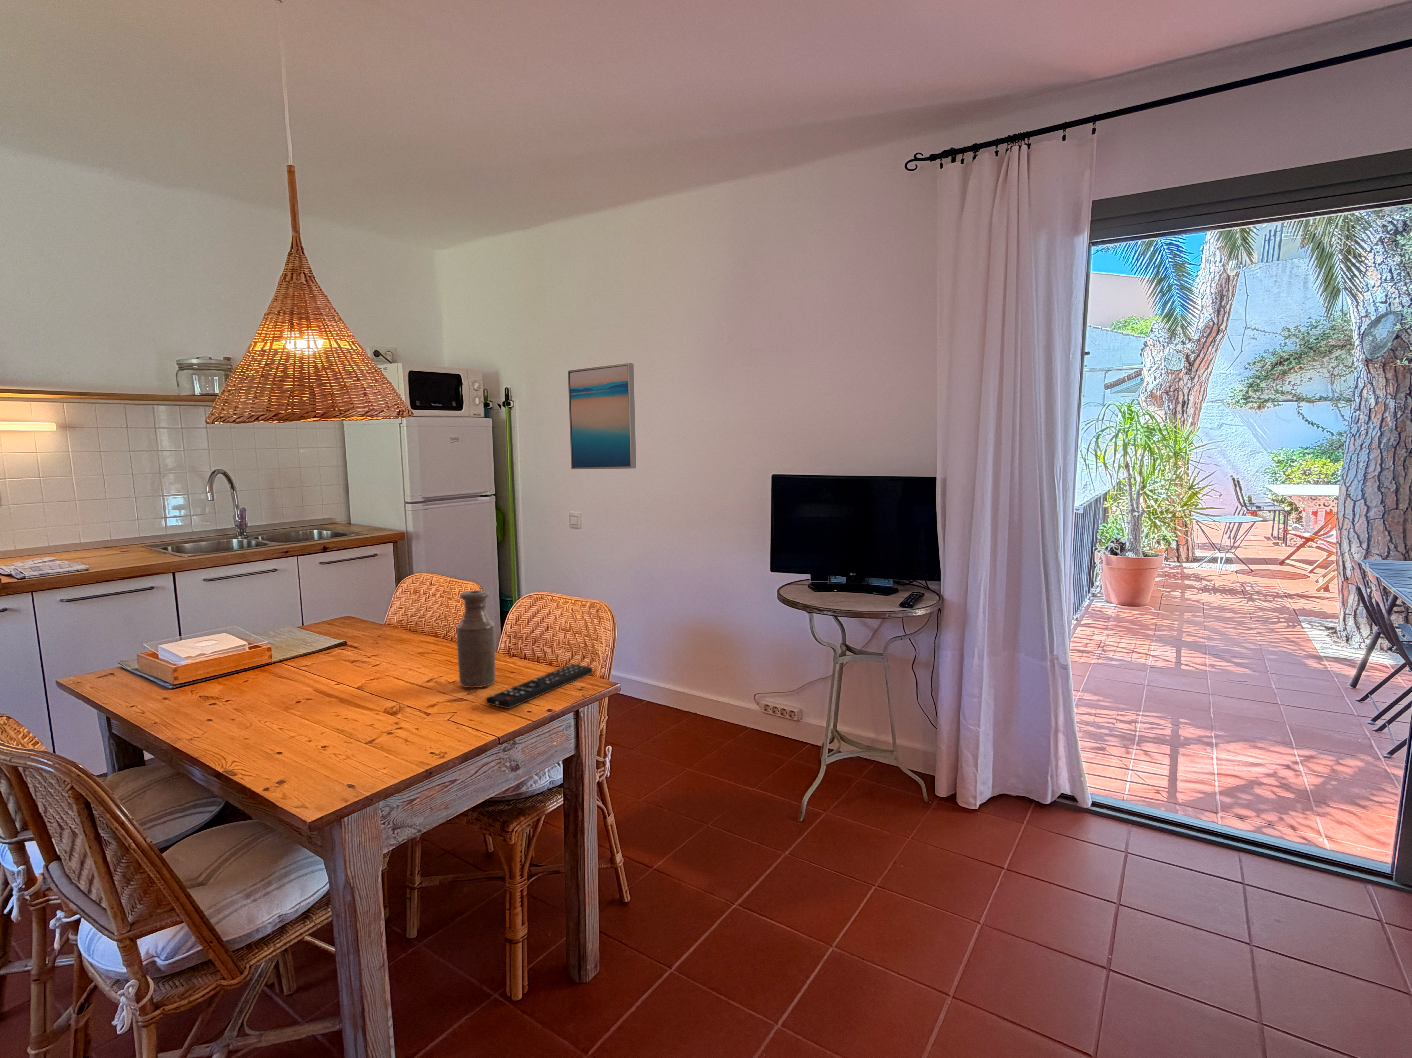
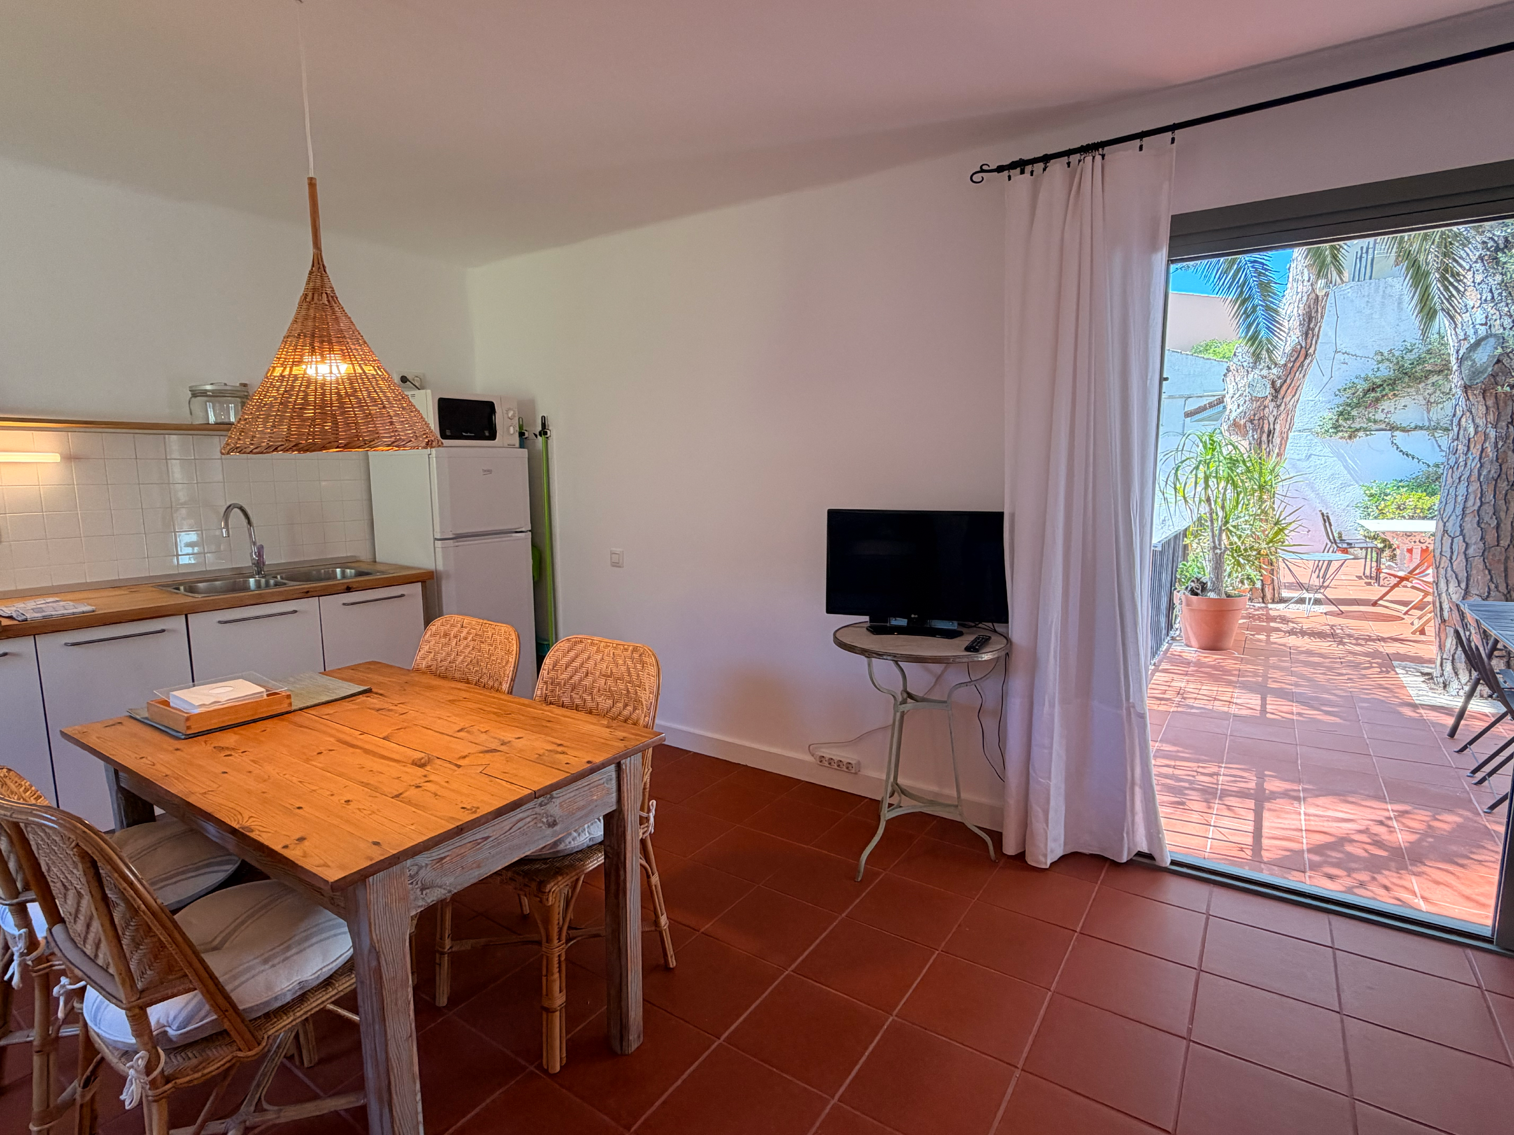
- wall art [567,362,637,470]
- bottle [456,590,496,688]
- remote control [486,663,593,709]
